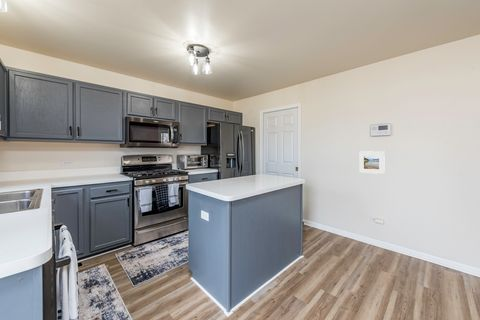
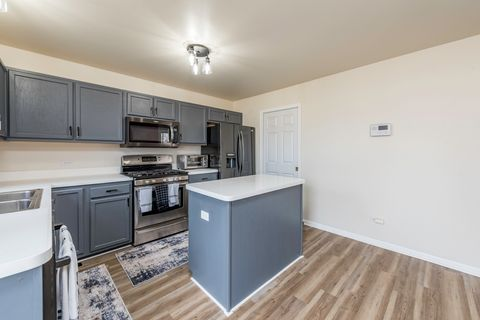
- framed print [358,150,386,175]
